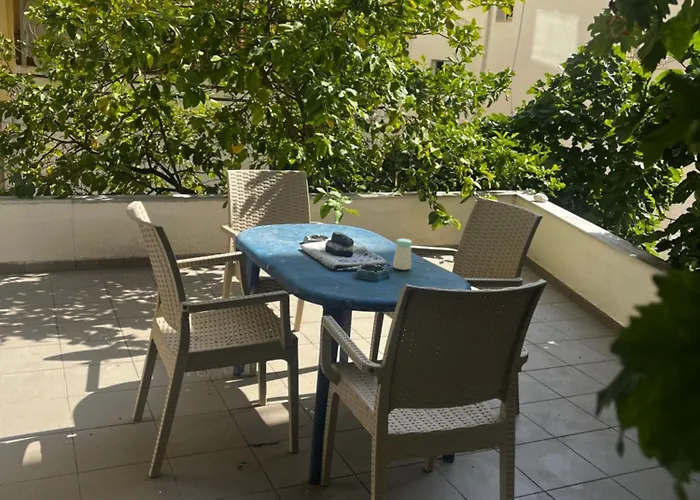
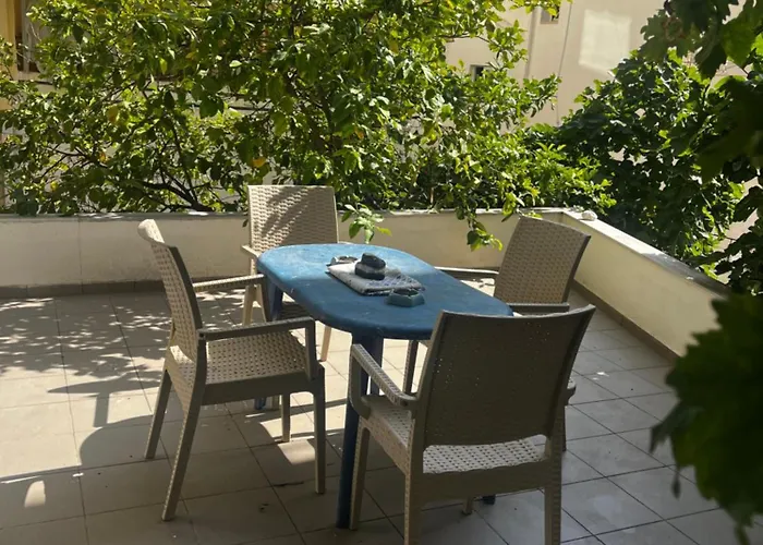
- salt shaker [392,238,413,271]
